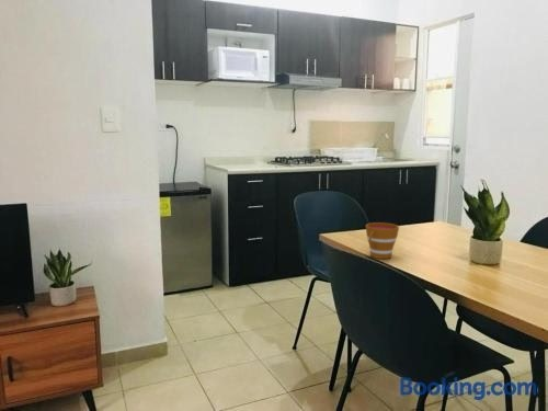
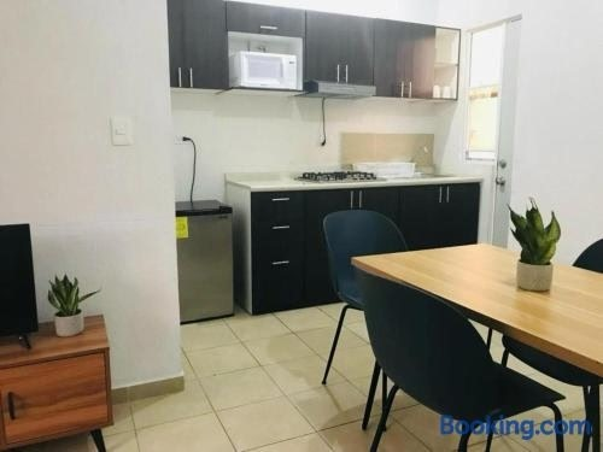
- cup [365,221,400,260]
